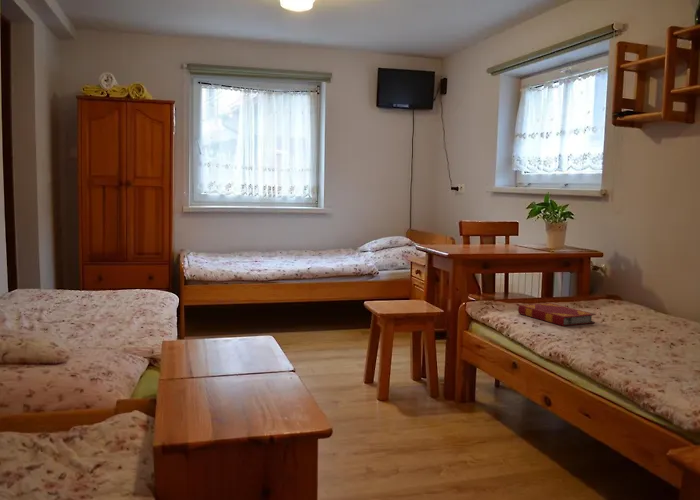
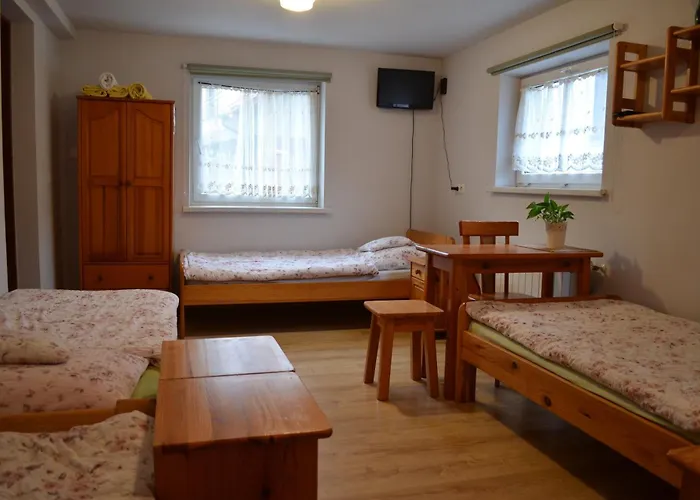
- hardback book [517,302,597,327]
